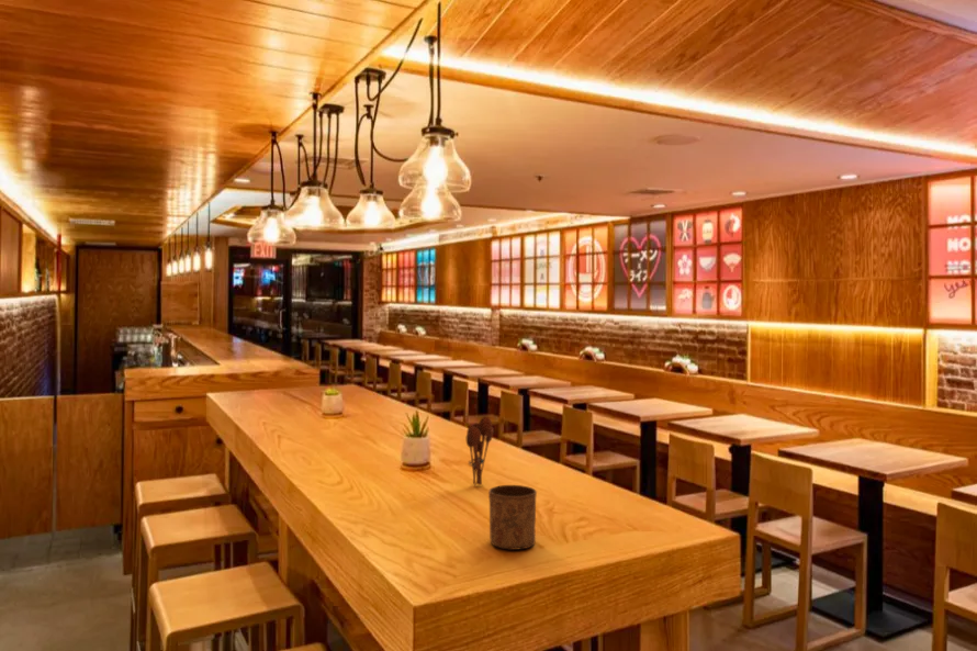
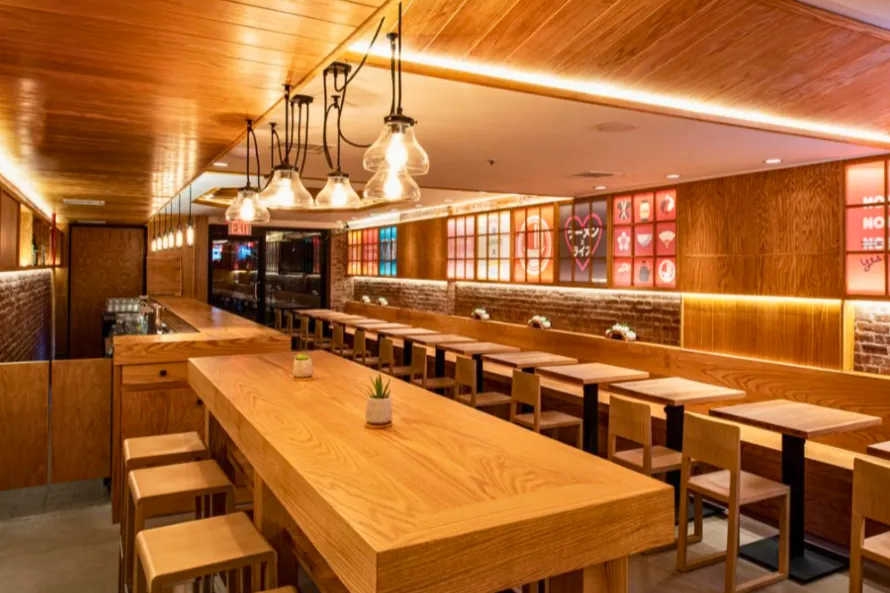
- cup [487,484,538,551]
- utensil holder [465,416,495,486]
